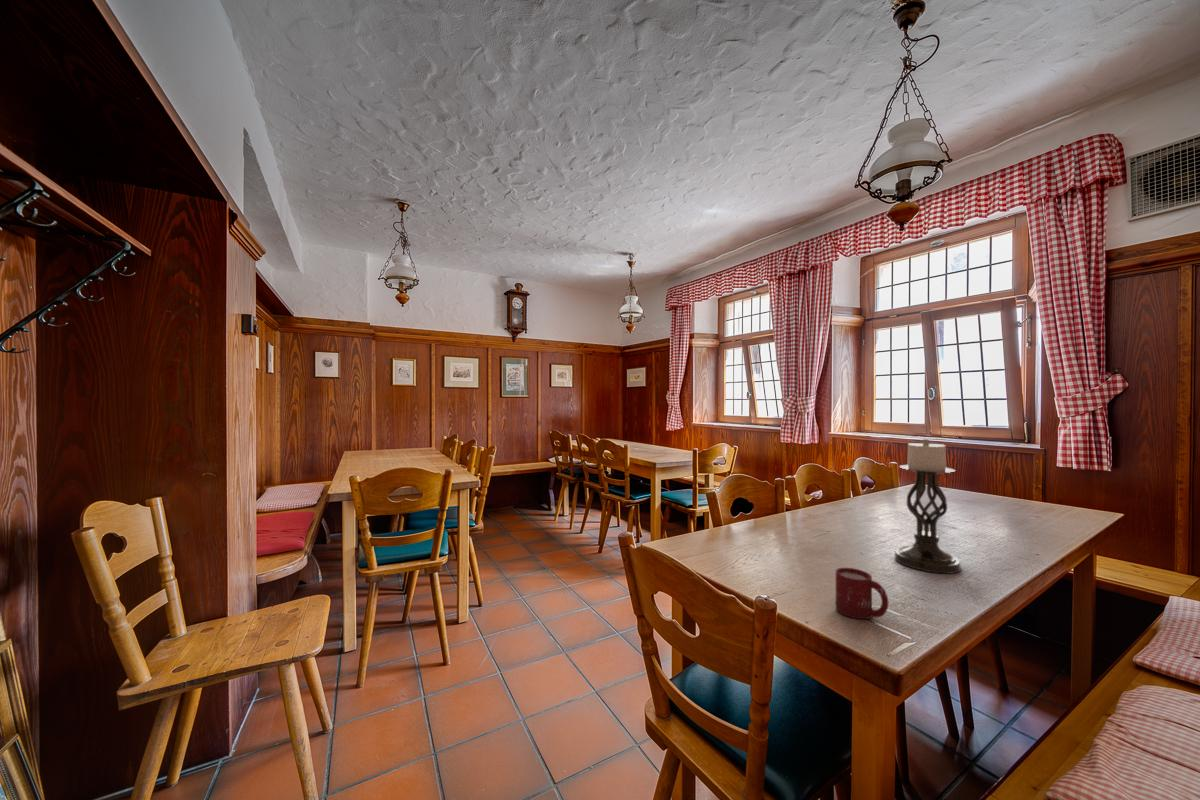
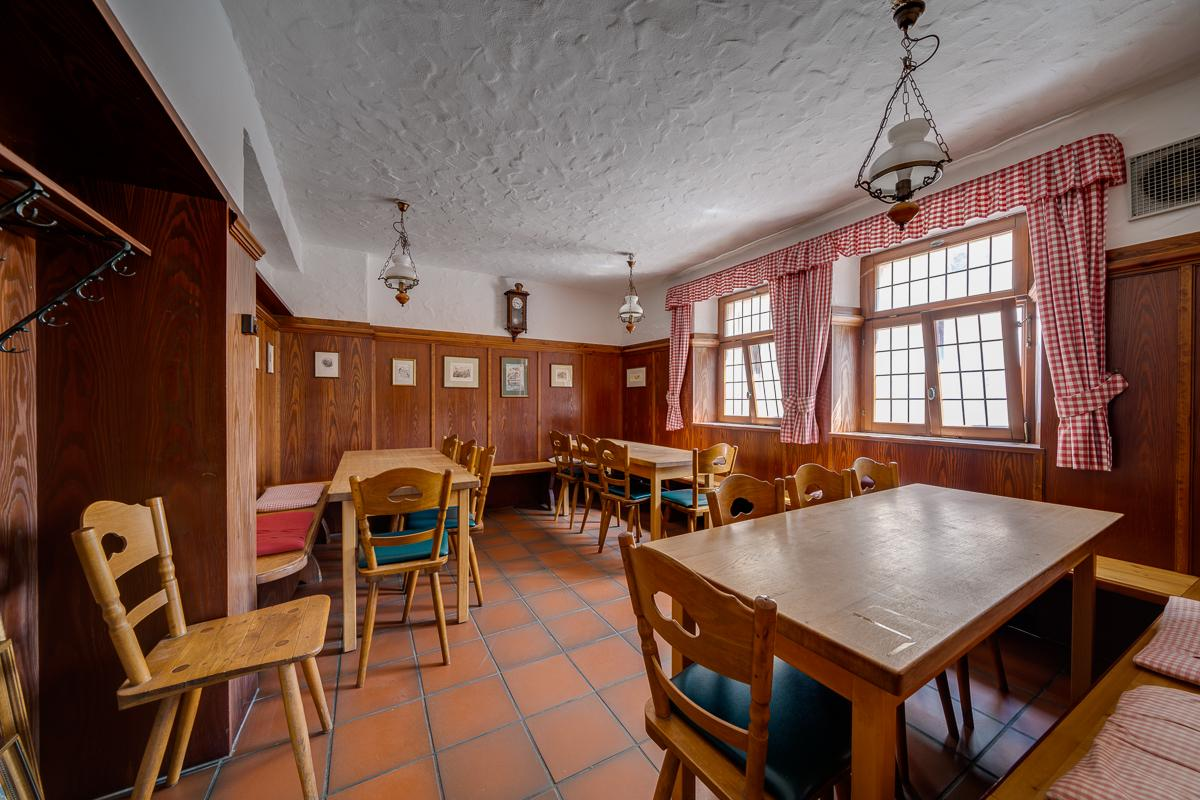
- cup [835,567,889,620]
- candle holder [893,438,962,575]
